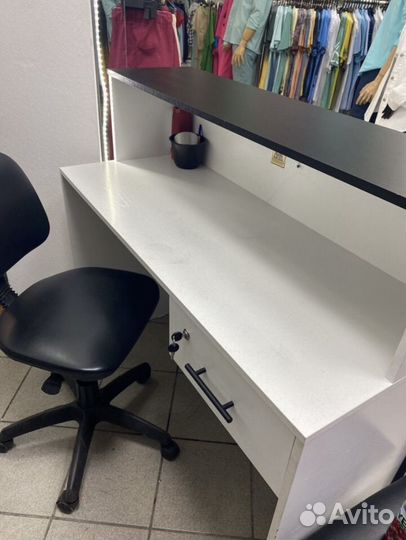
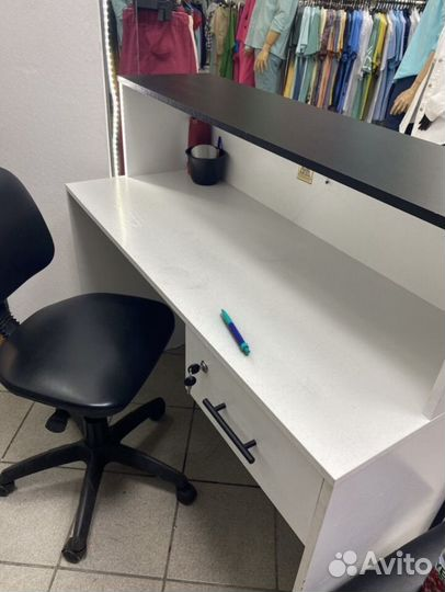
+ pen [220,308,251,355]
